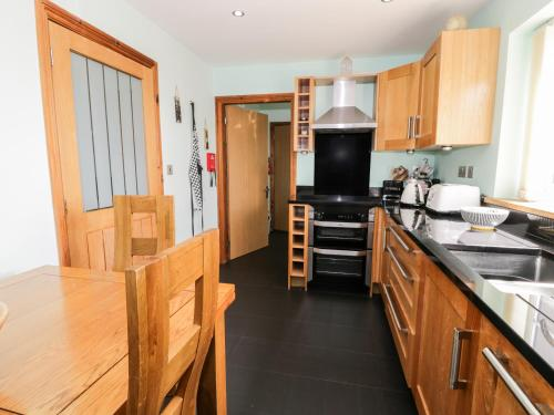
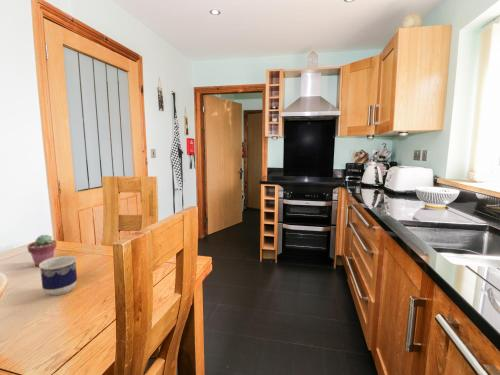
+ potted succulent [26,234,58,267]
+ cup [38,255,78,296]
